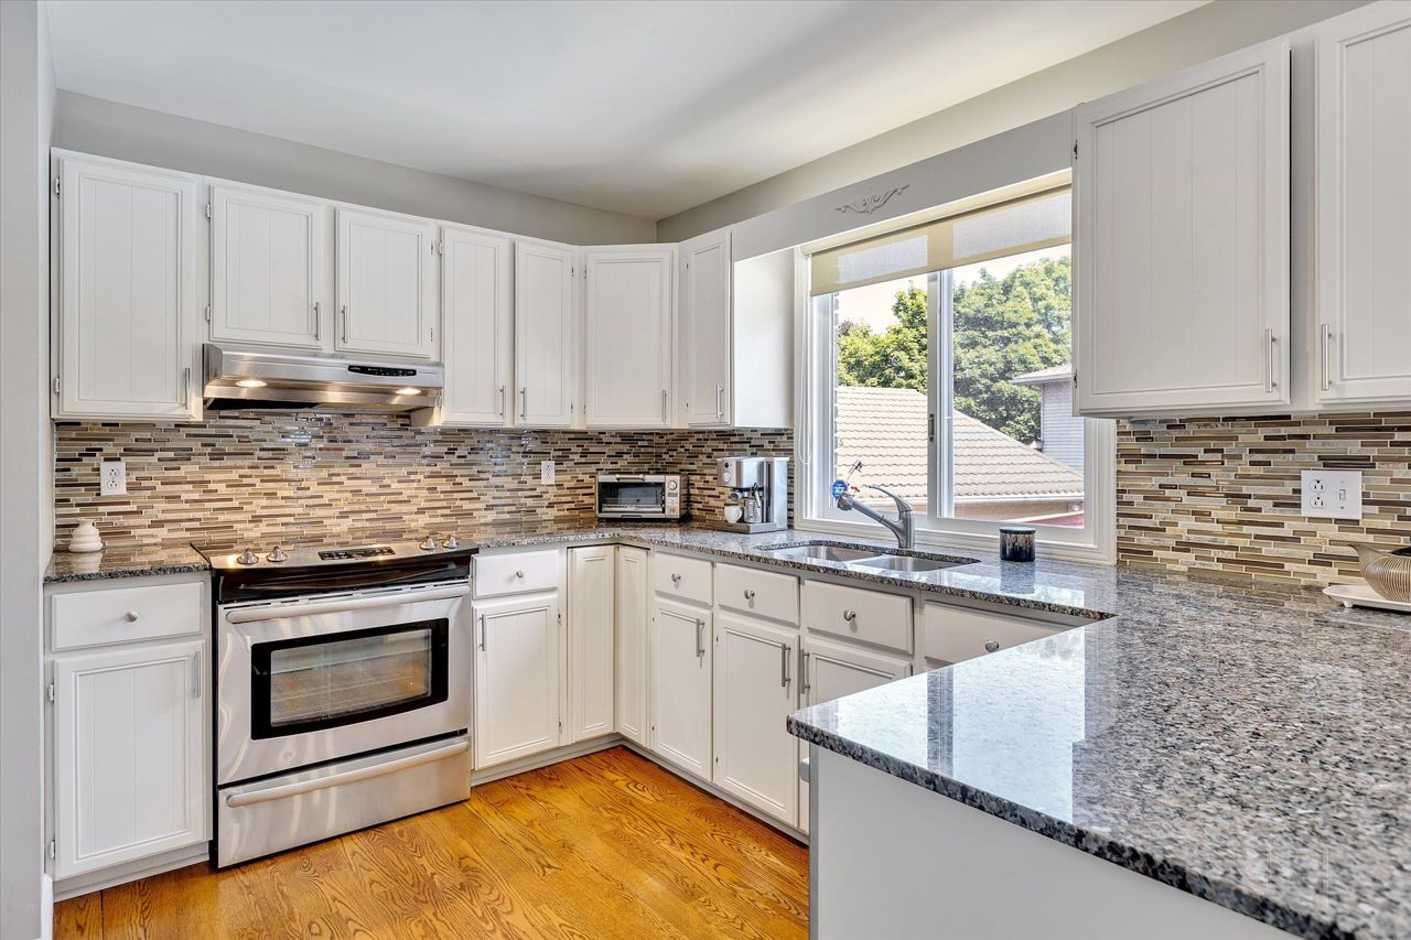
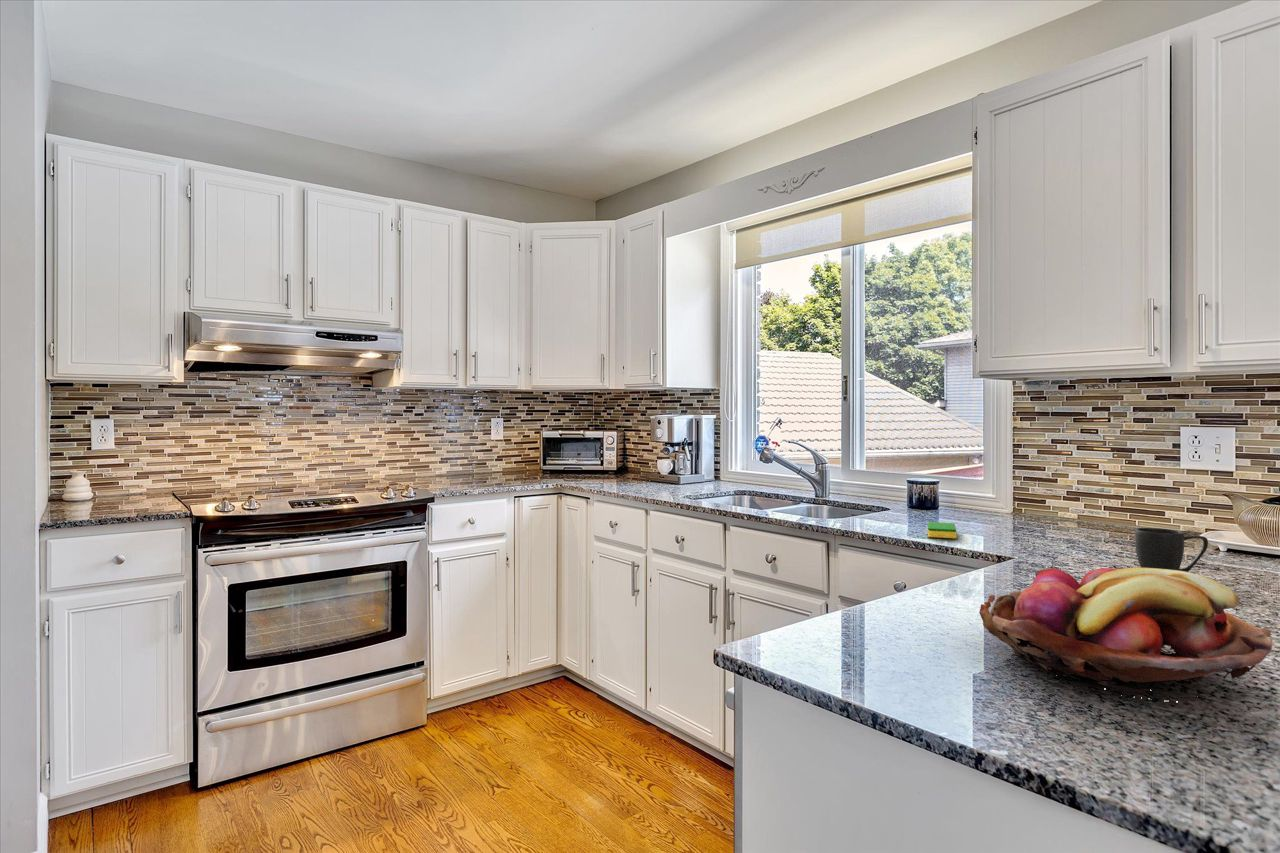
+ mug [1134,527,1209,573]
+ fruit basket [978,566,1273,703]
+ dish sponge [927,521,957,539]
